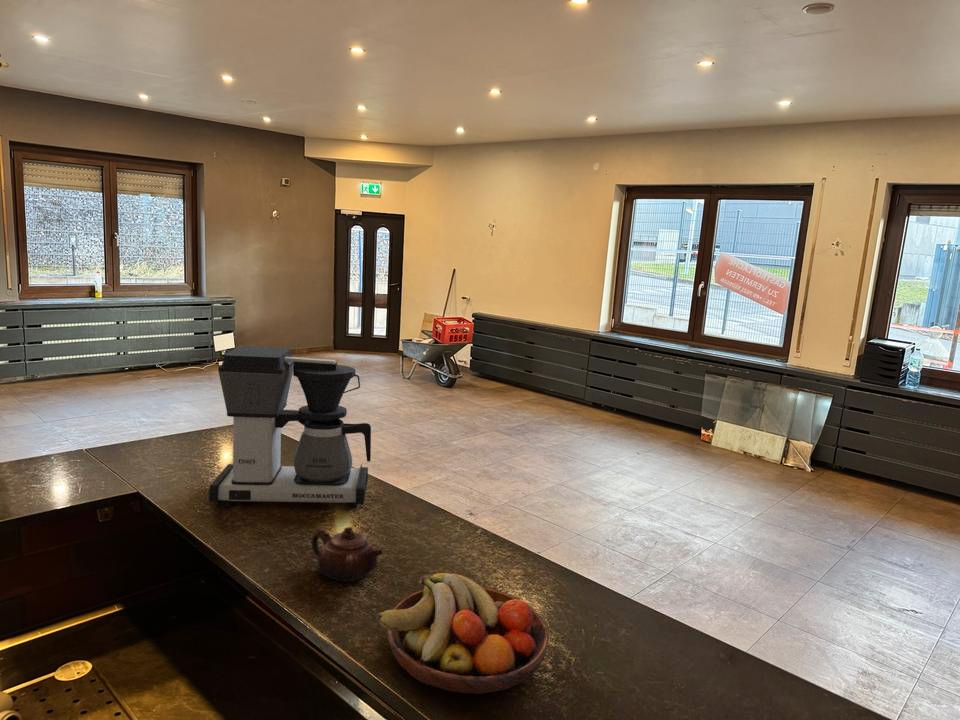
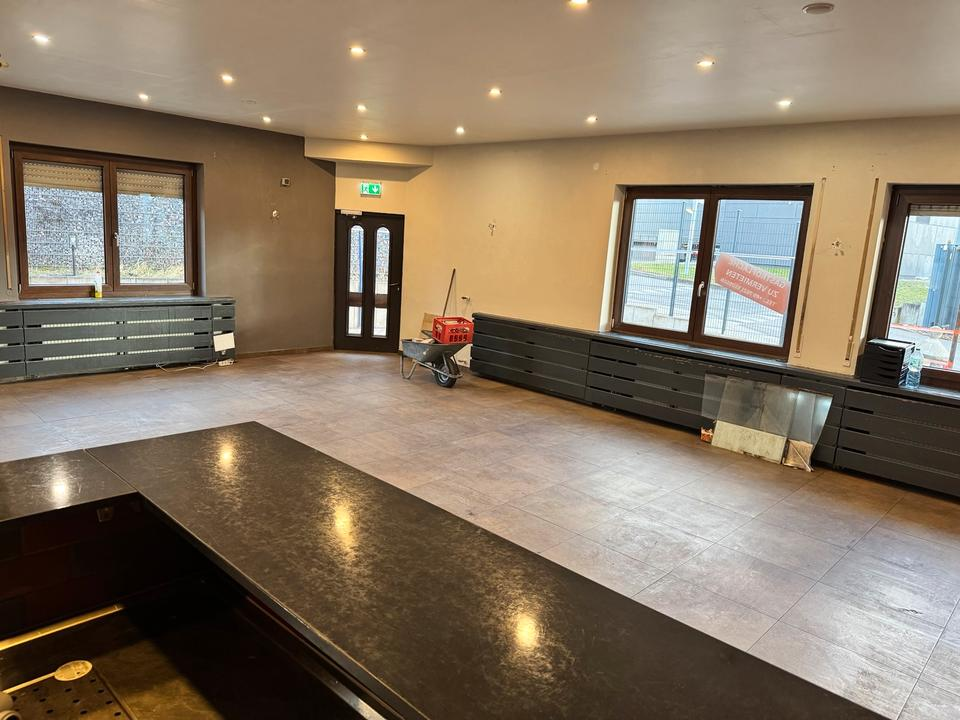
- coffee maker [208,345,372,510]
- teapot [311,526,384,583]
- fruit bowl [375,572,550,695]
